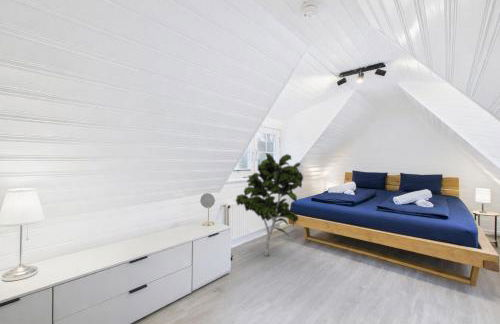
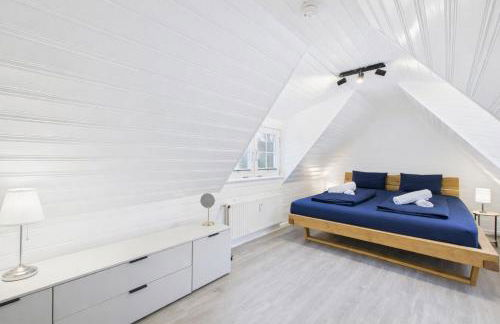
- indoor plant [235,152,304,257]
